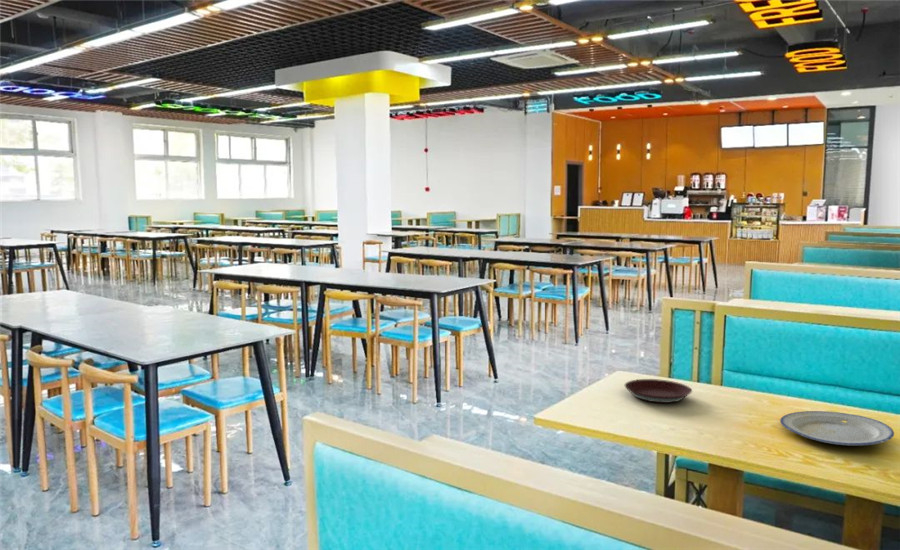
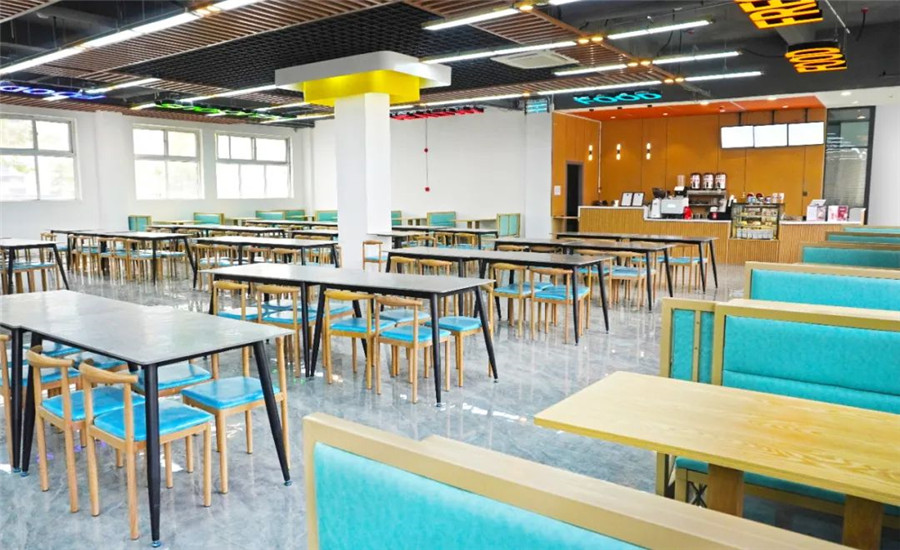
- plate [779,410,895,446]
- plate [624,378,693,404]
